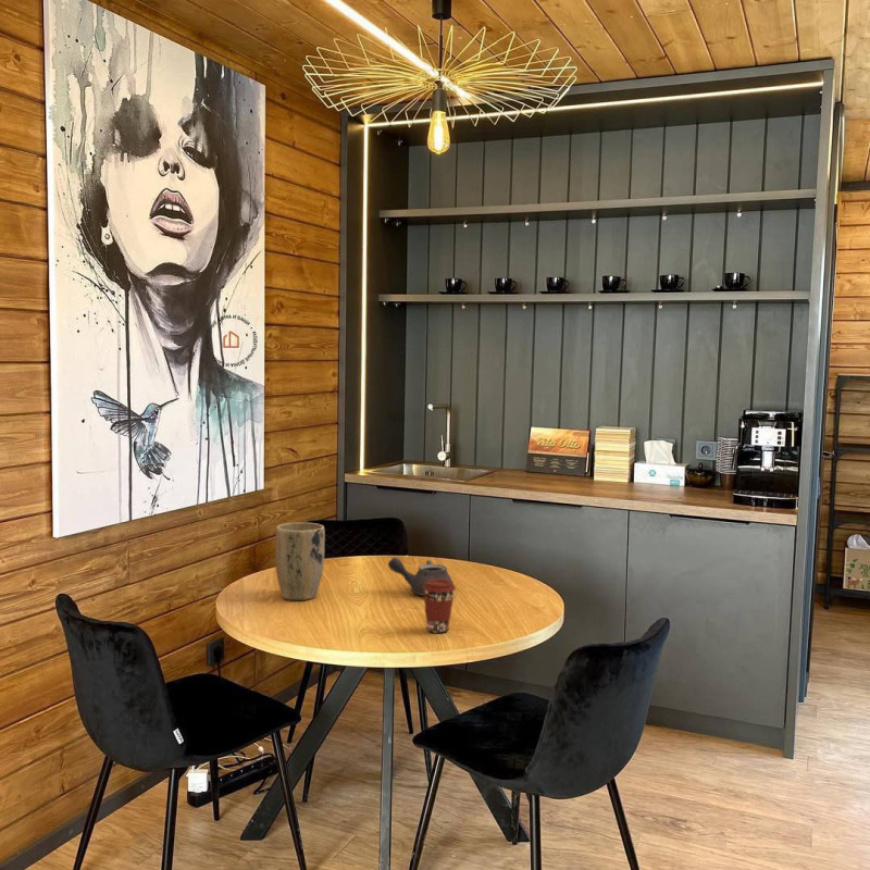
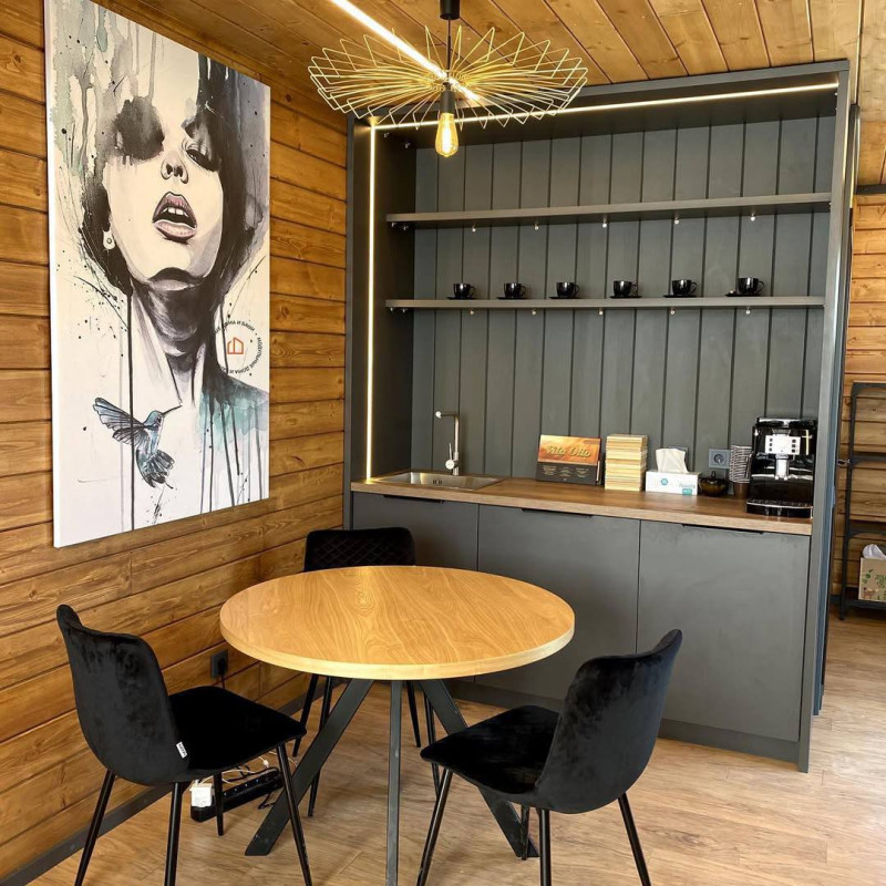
- coffee cup [422,580,457,634]
- teapot [387,556,455,597]
- plant pot [274,522,326,601]
